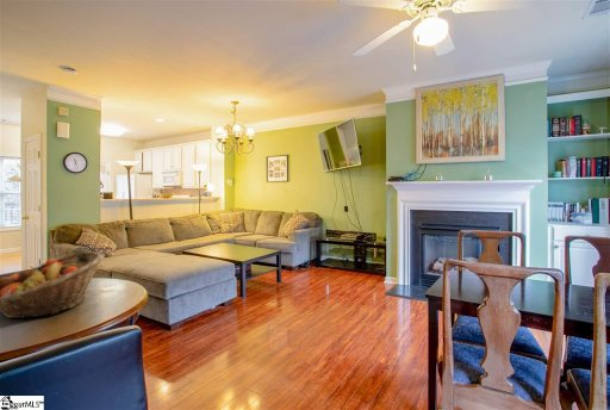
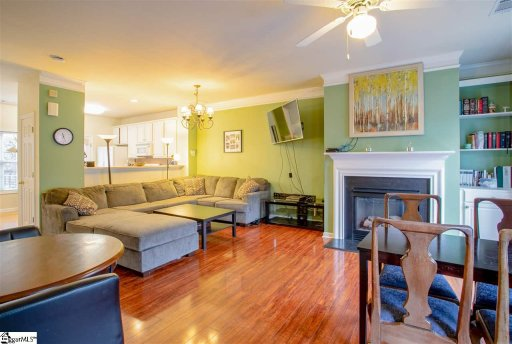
- fruit basket [0,250,105,319]
